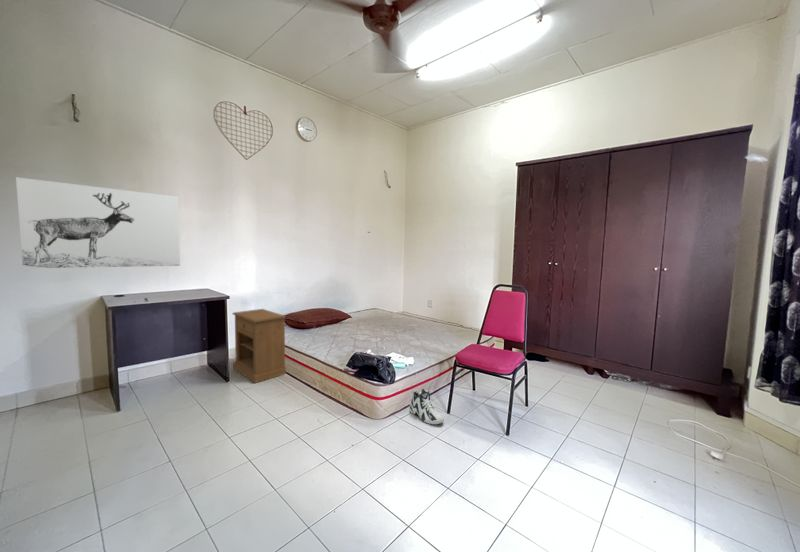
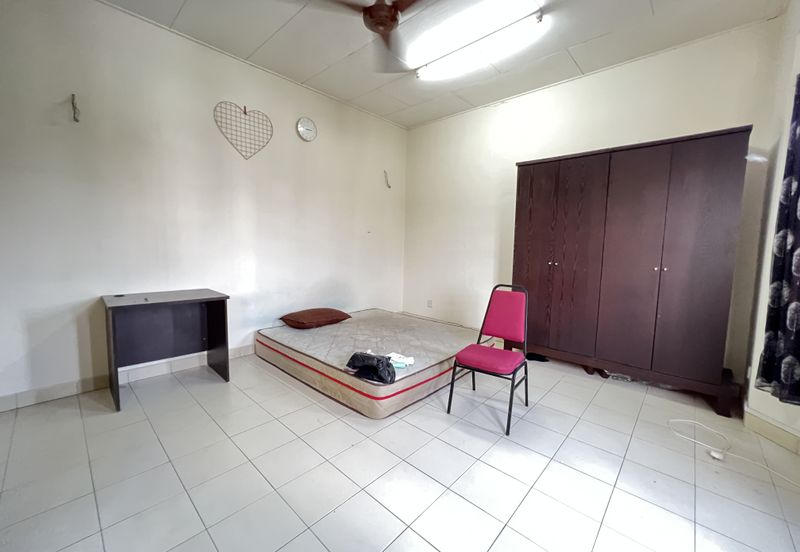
- nightstand [231,308,287,384]
- sneaker [409,388,445,425]
- wall art [15,176,181,269]
